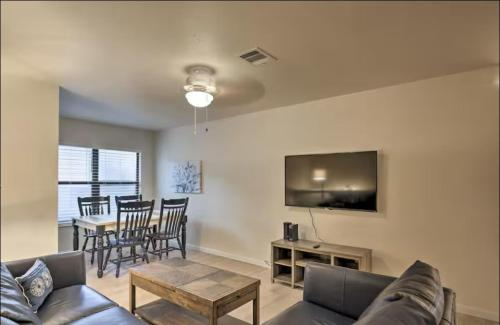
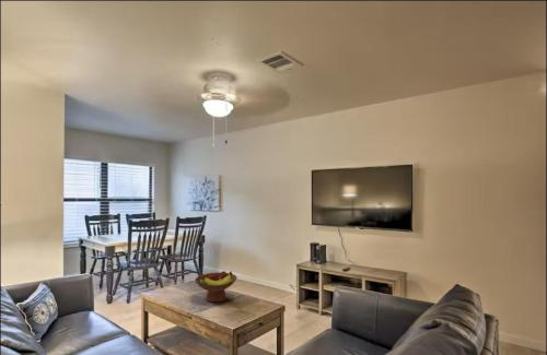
+ fruit bowl [194,270,237,303]
